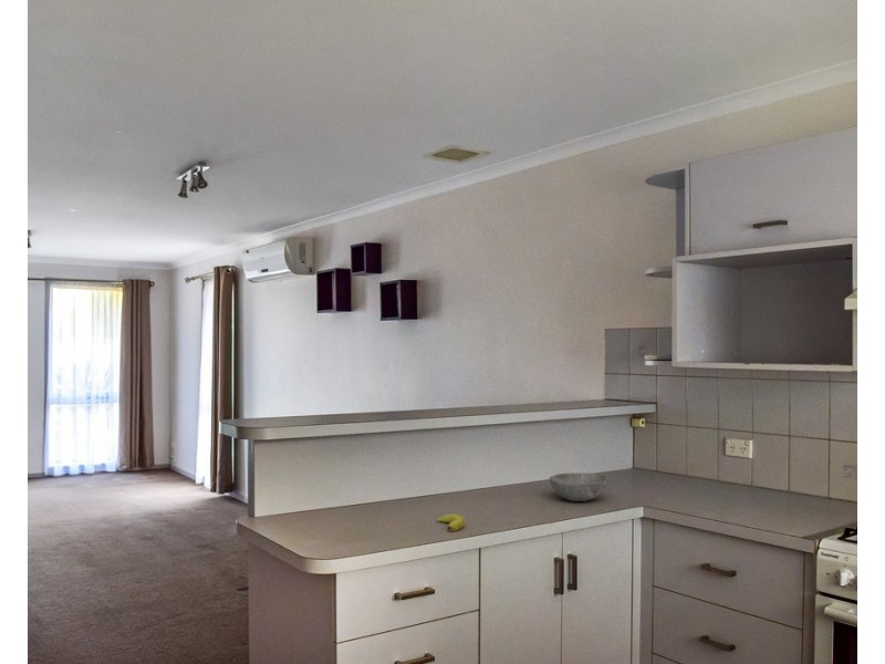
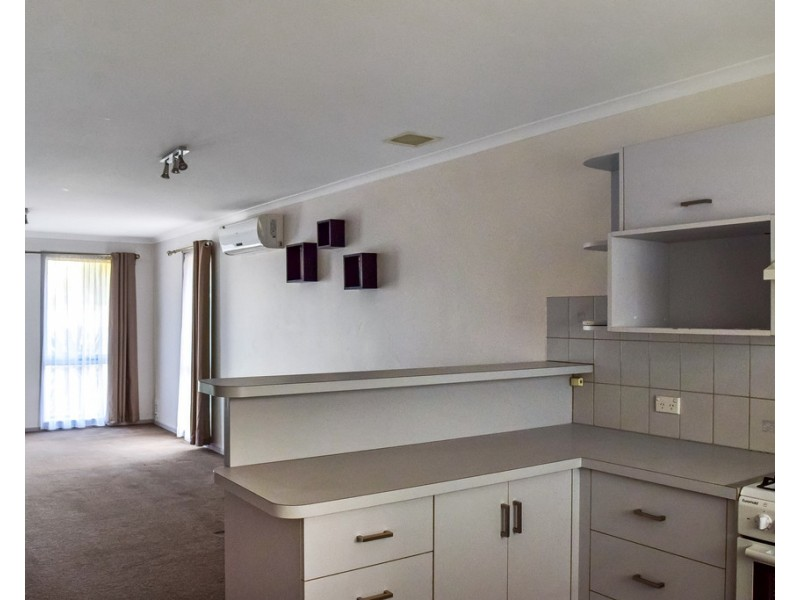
- banana [436,512,466,532]
- bowl [549,471,608,502]
